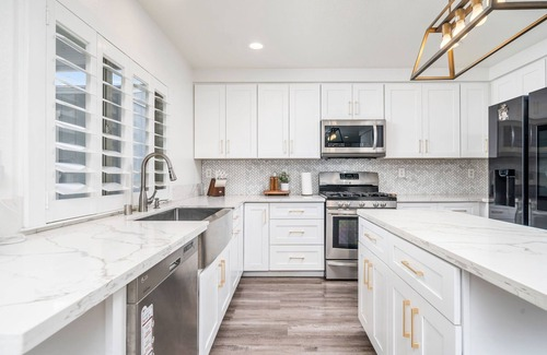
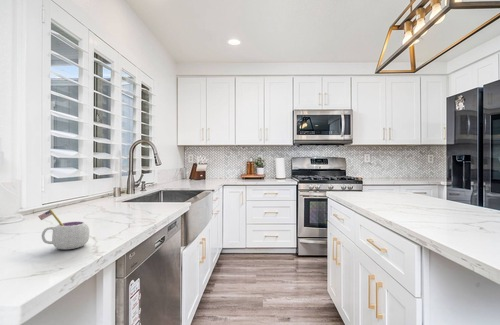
+ mug [37,208,90,250]
